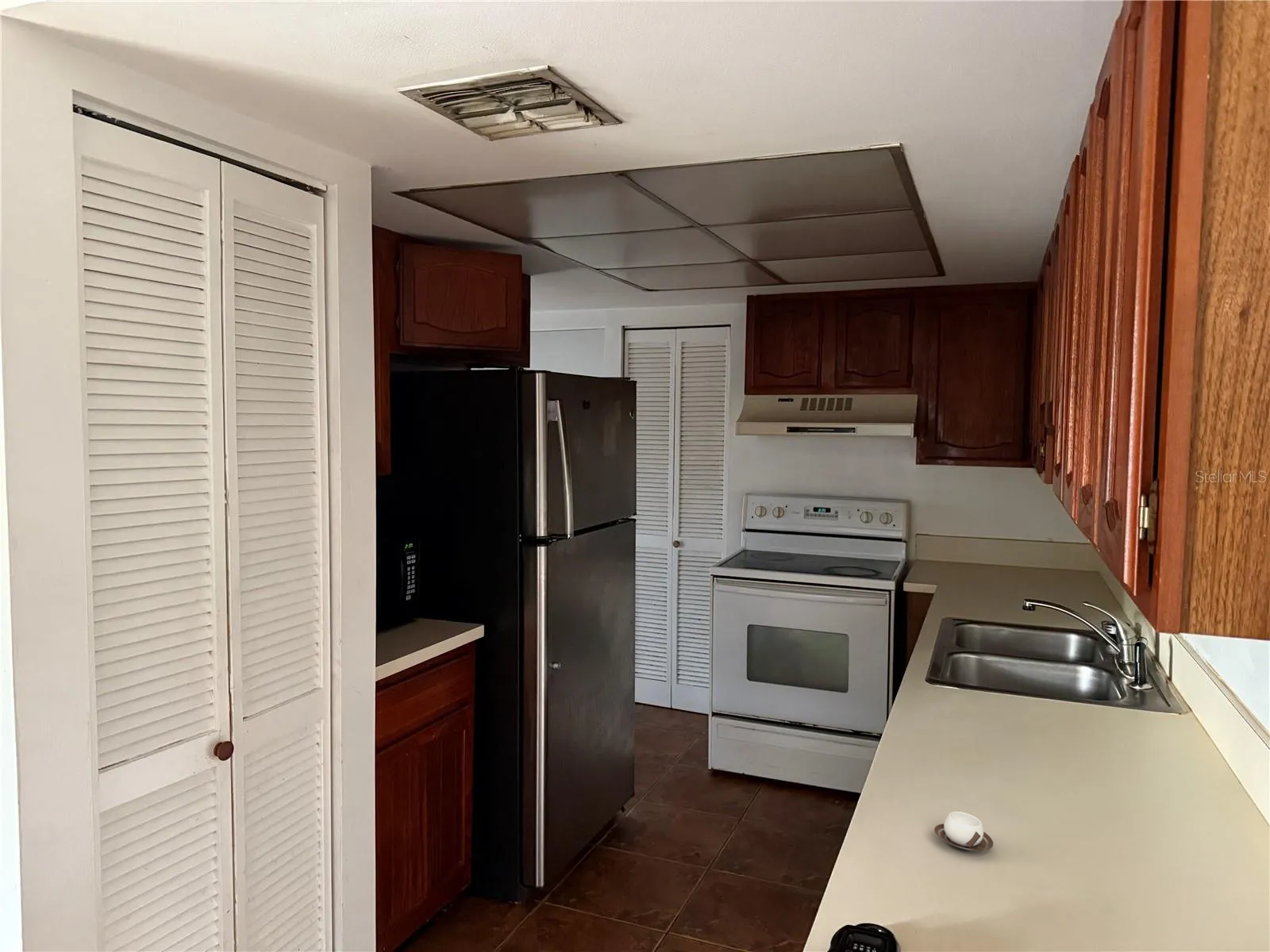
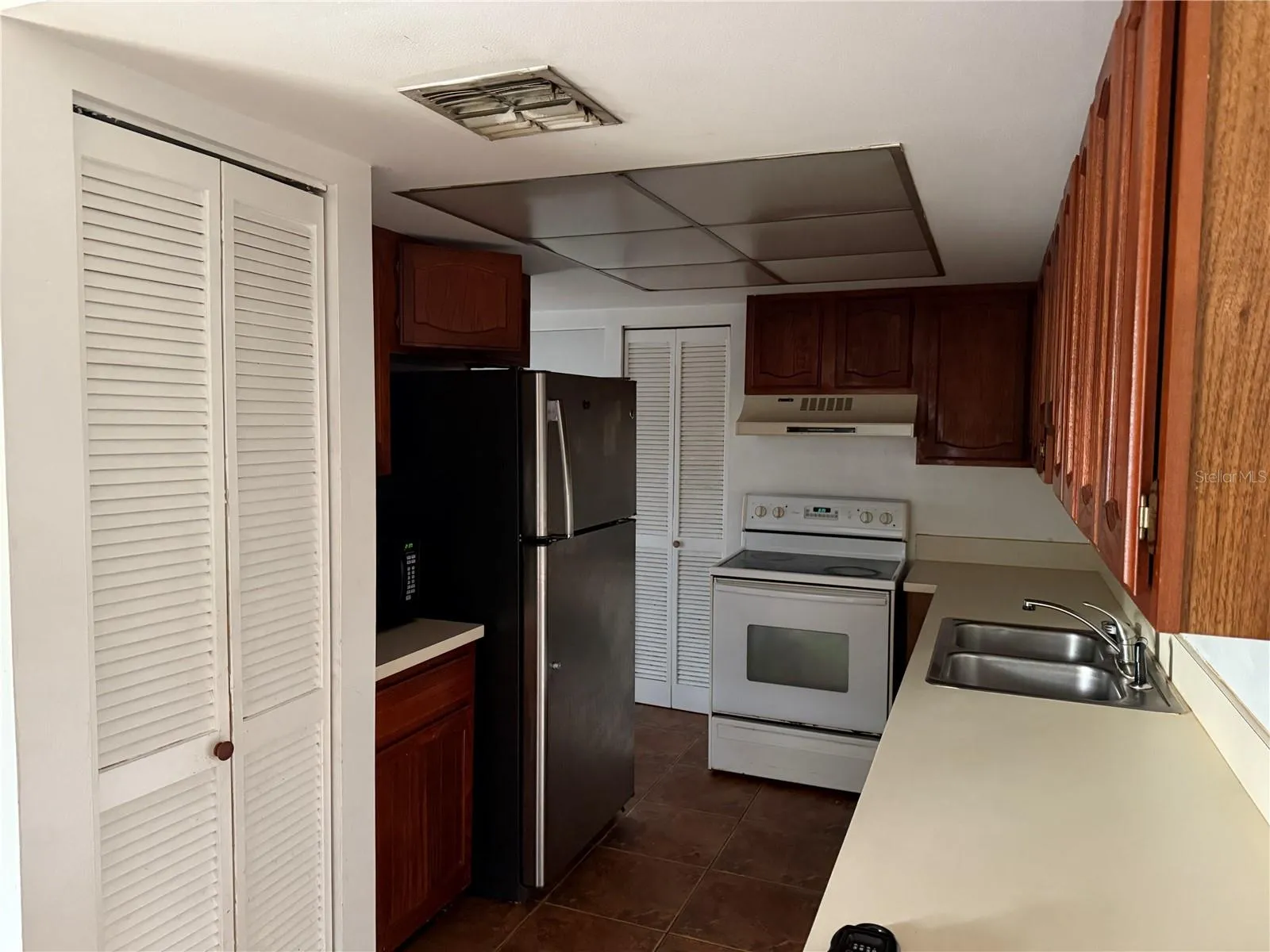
- cup [933,811,994,852]
